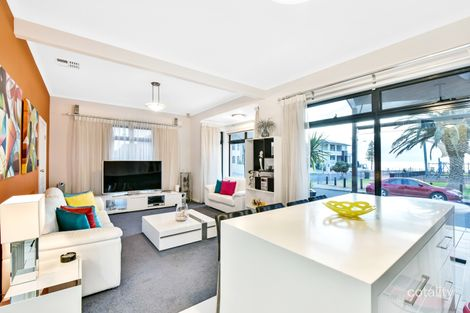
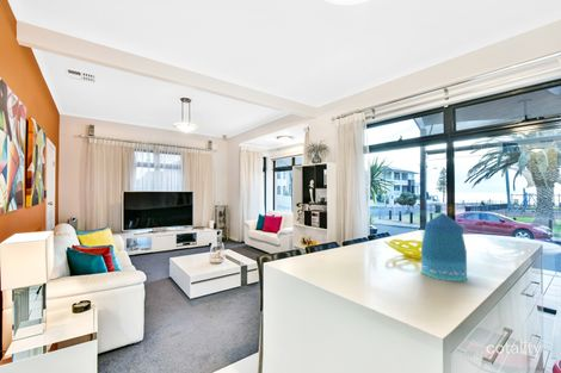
+ vase [420,212,468,282]
